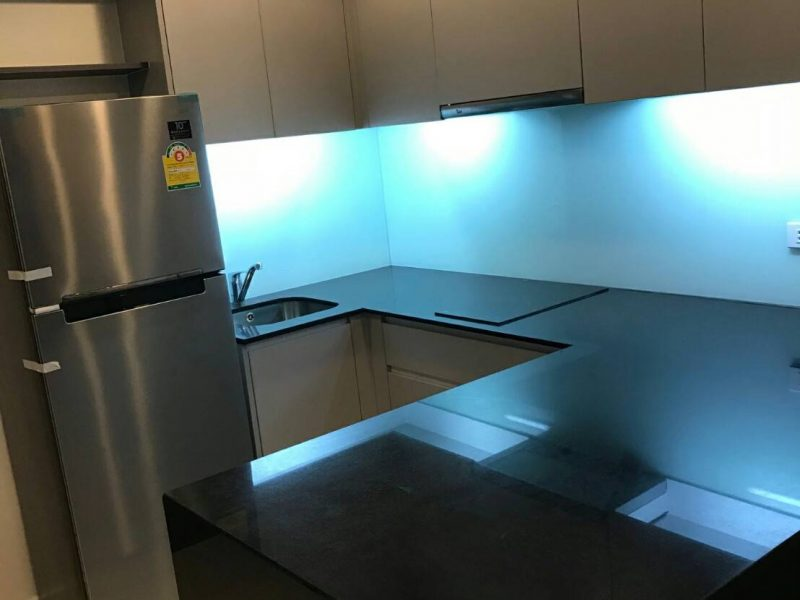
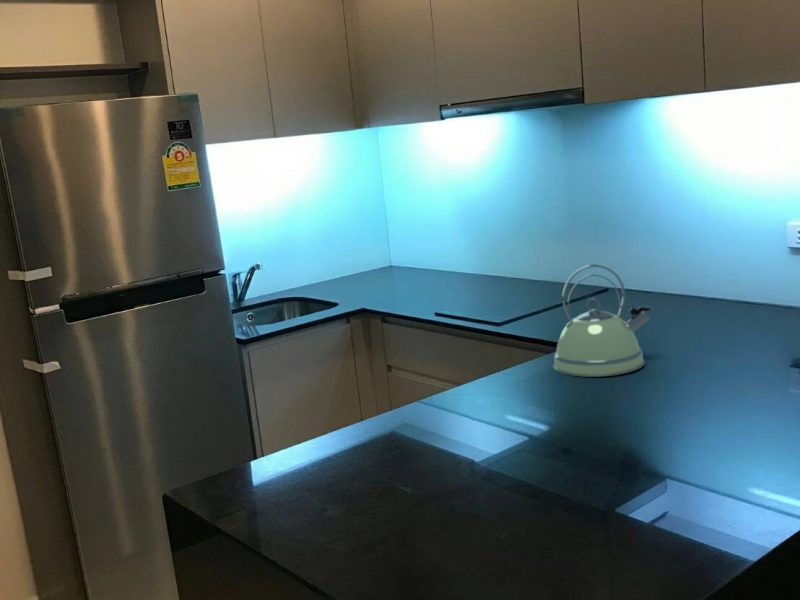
+ kettle [552,264,652,378]
